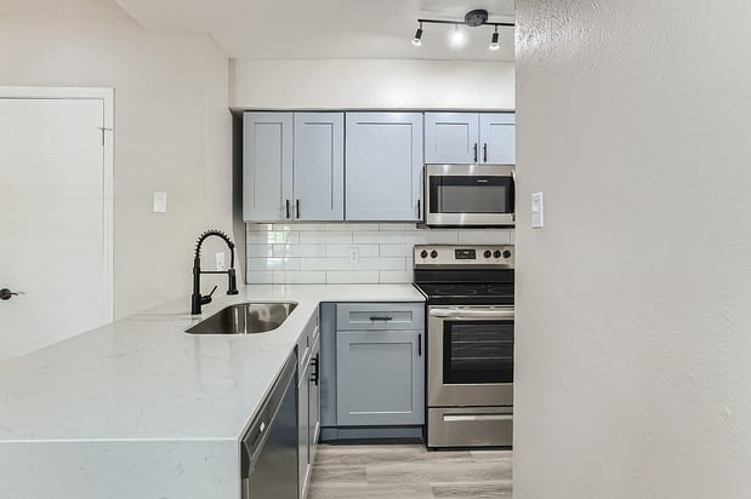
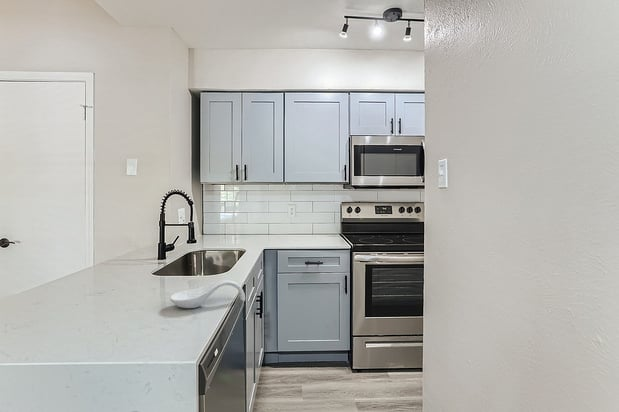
+ spoon rest [169,279,246,309]
